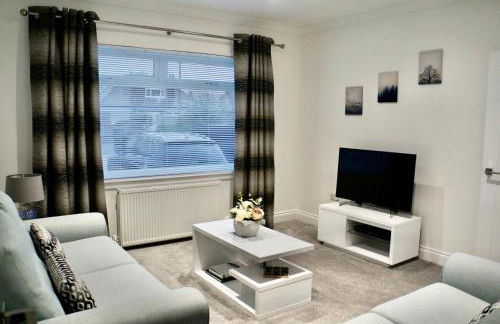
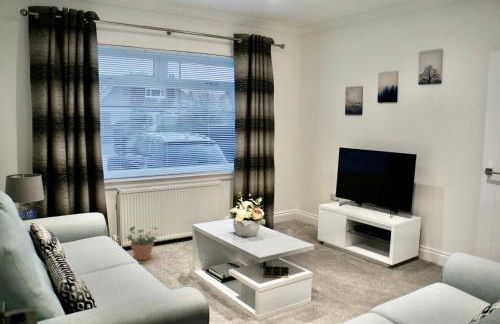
+ potted plant [125,225,161,261]
